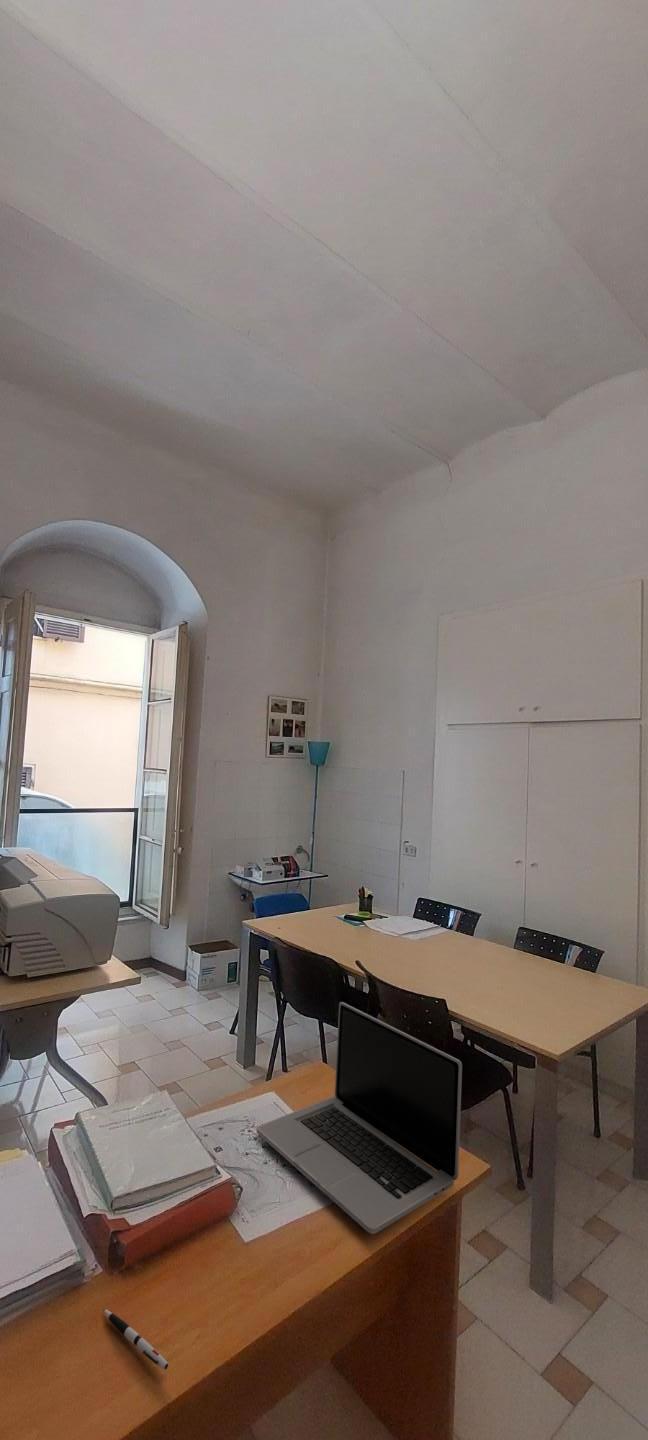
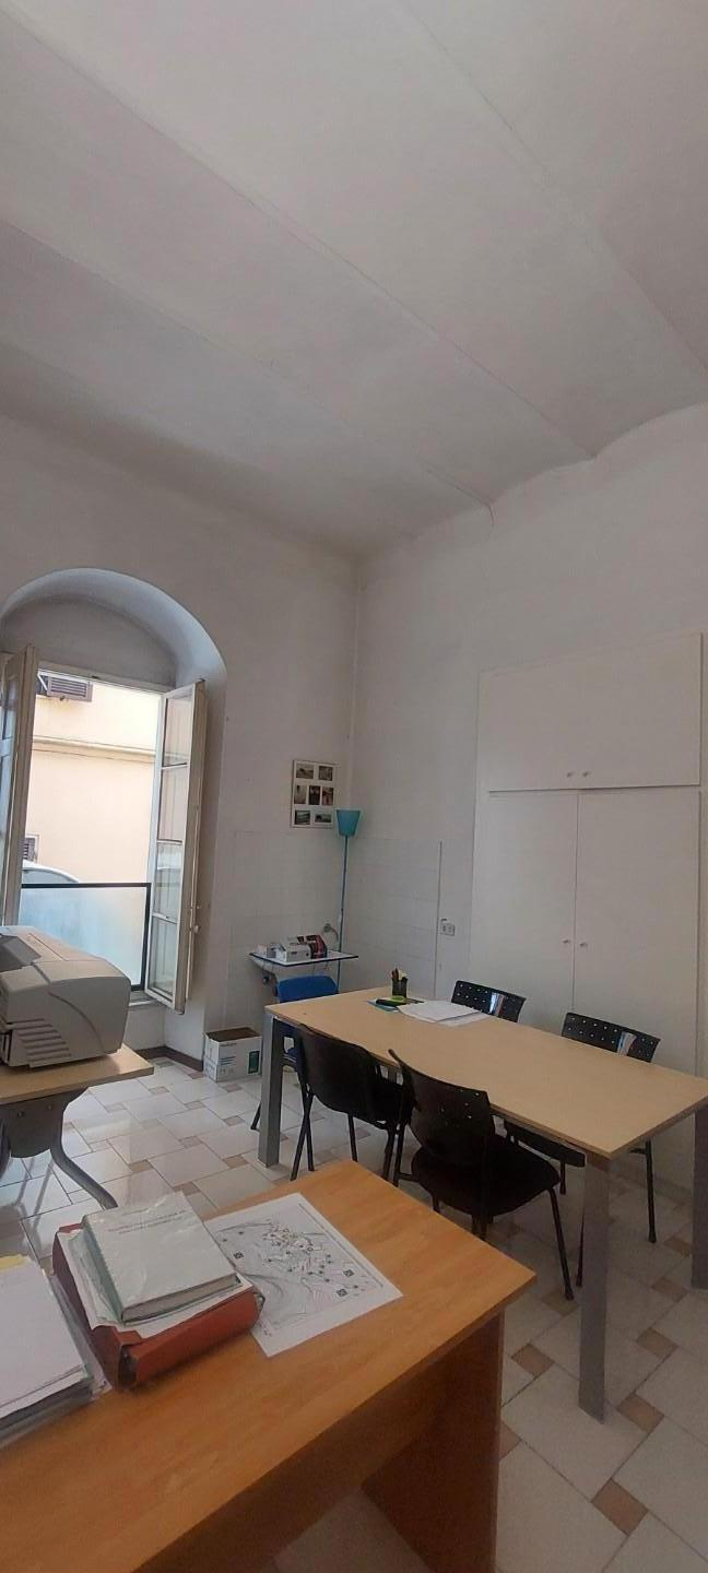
- laptop [256,1001,463,1235]
- pen [102,1308,169,1371]
